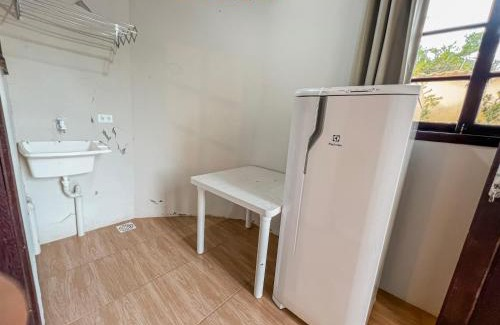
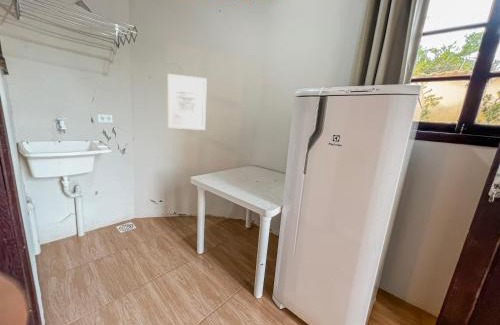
+ wall art [167,73,208,131]
